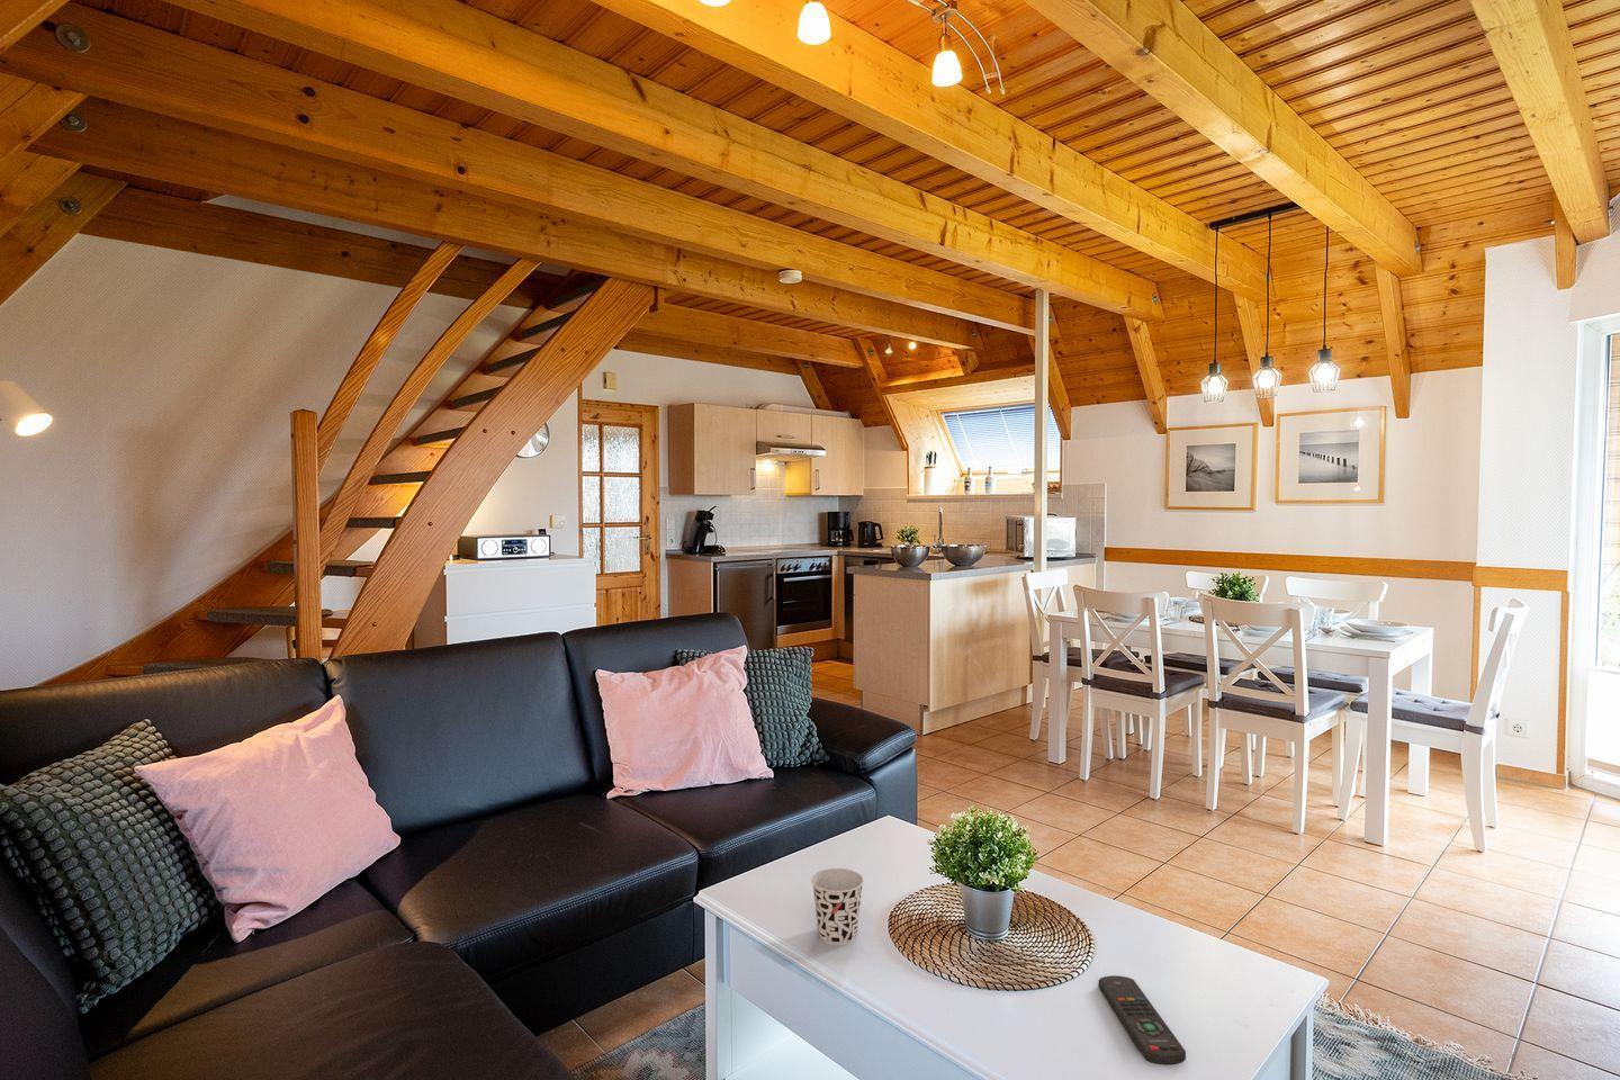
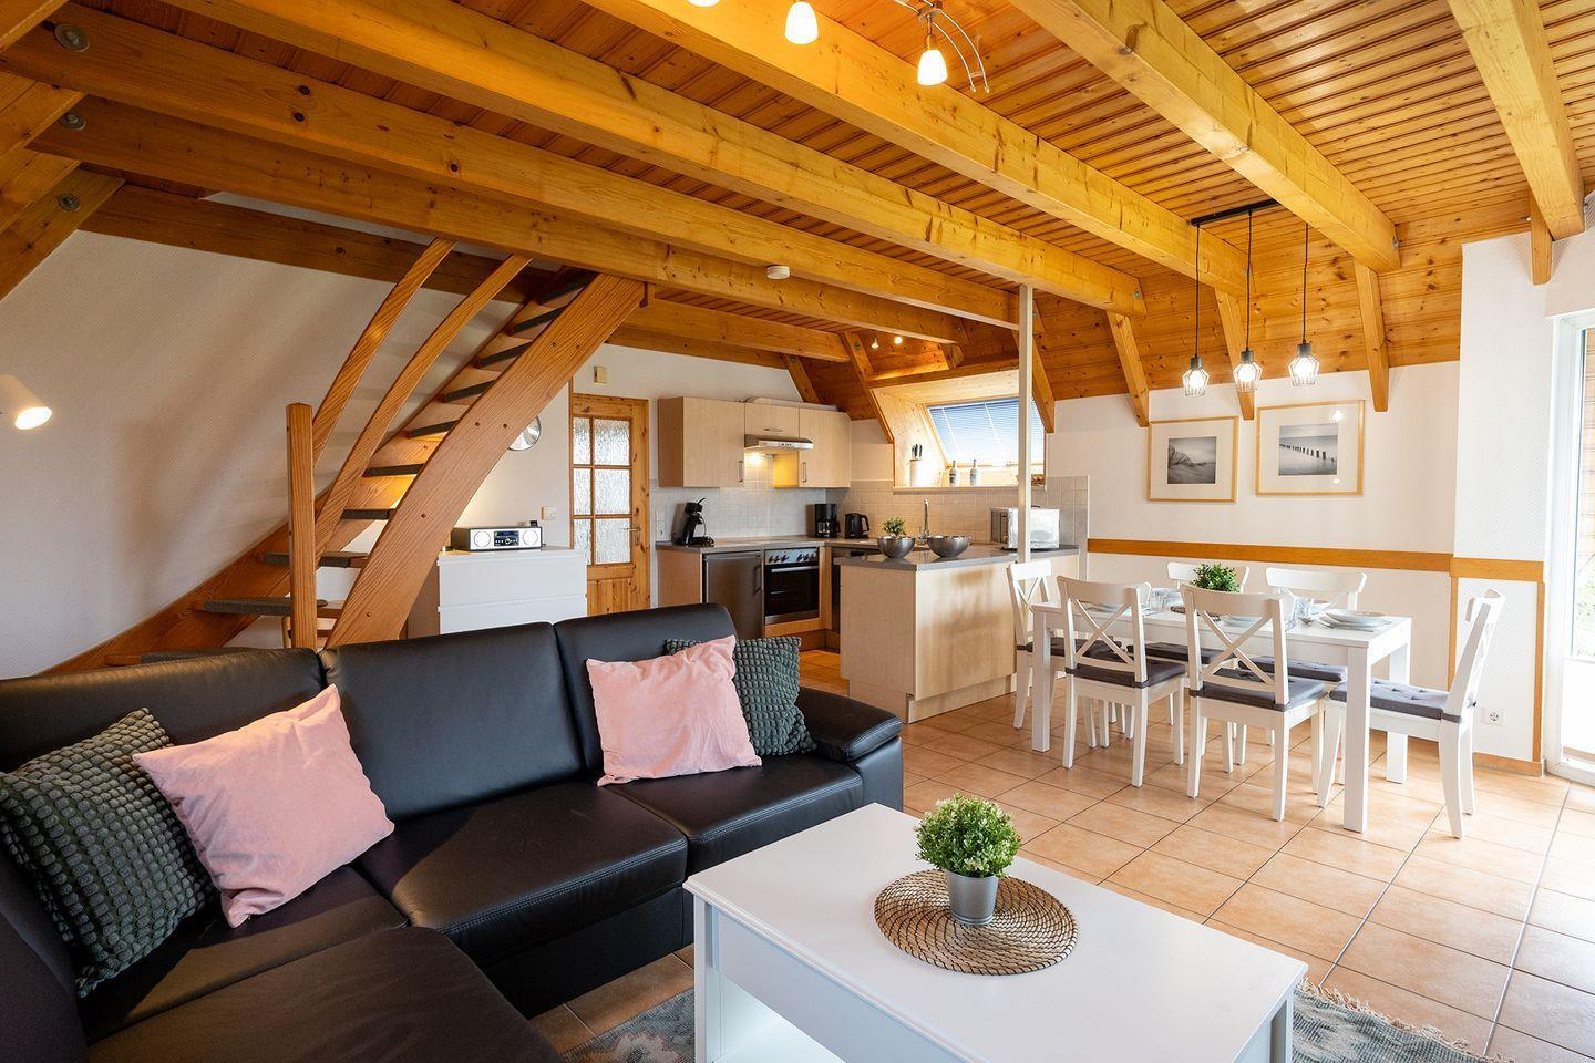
- cup [810,868,865,946]
- remote control [1098,974,1187,1067]
